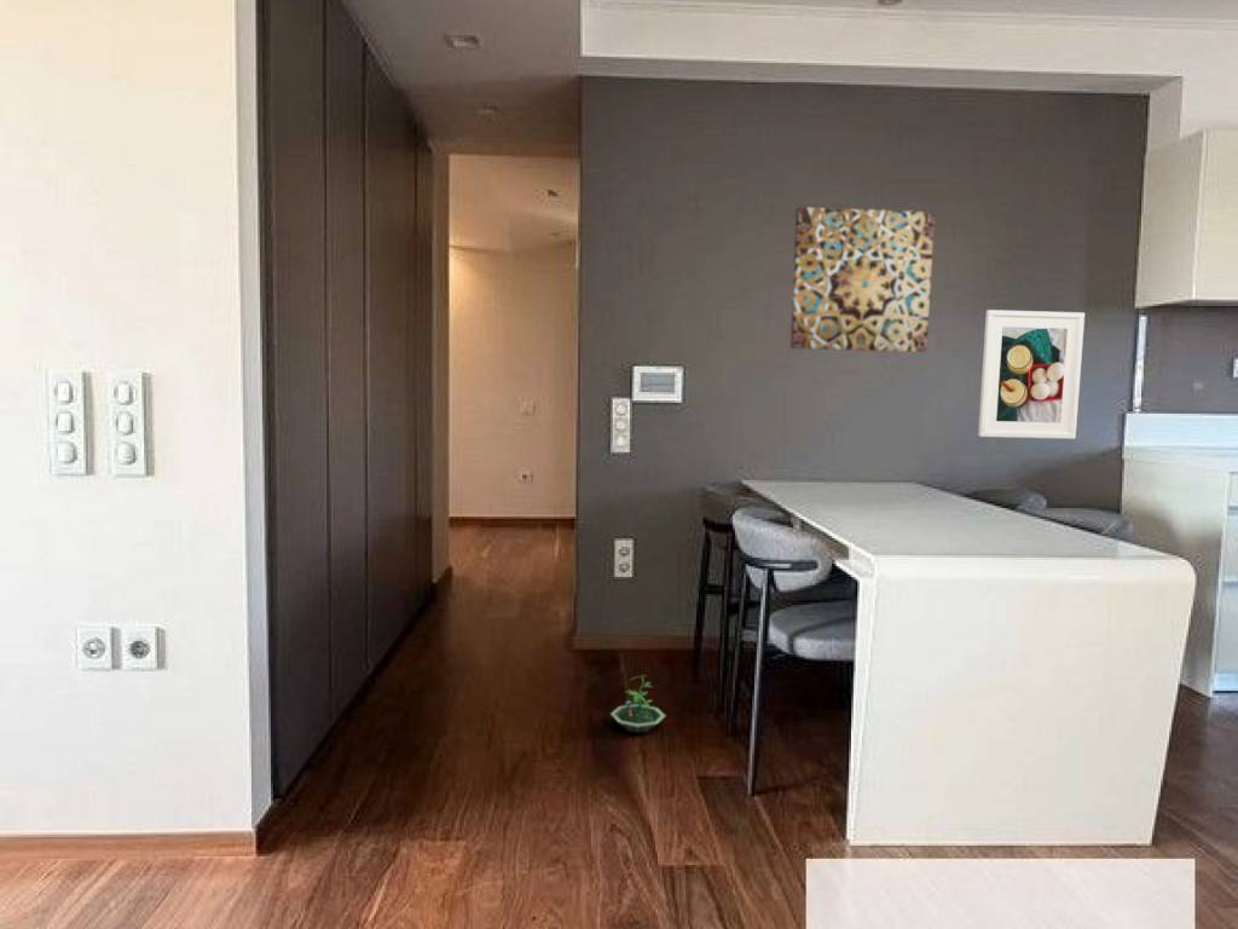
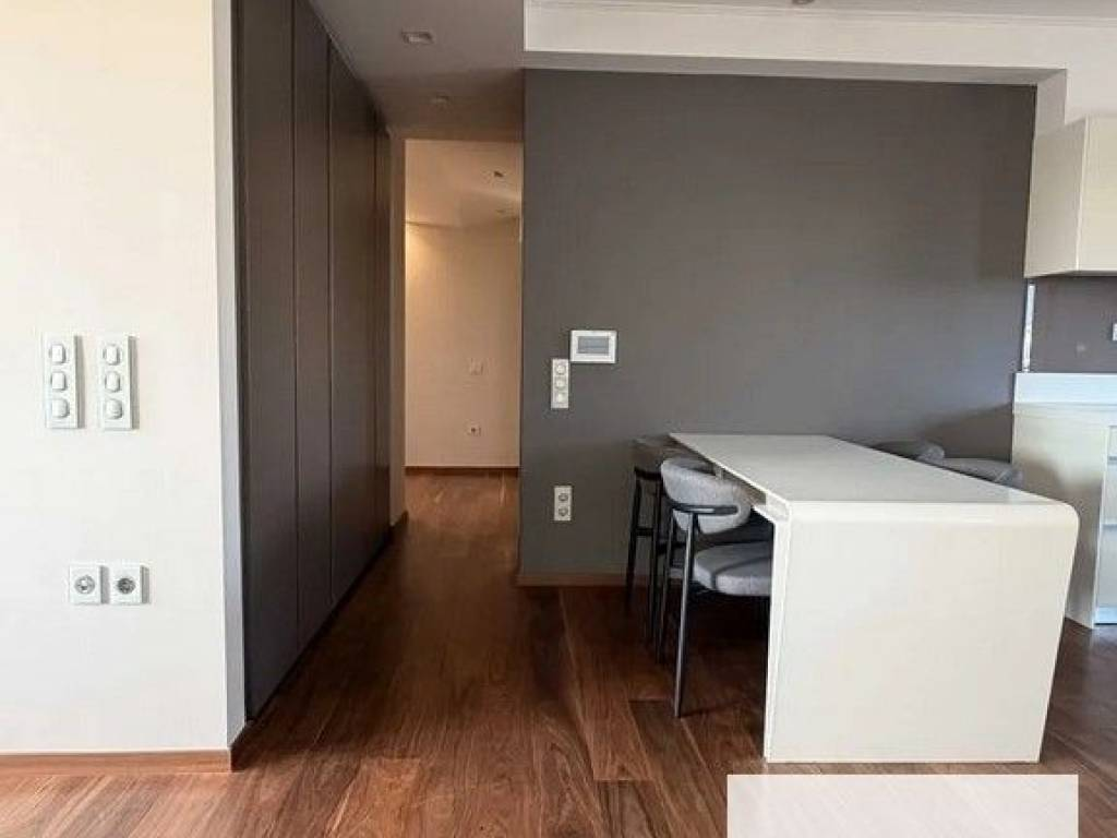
- terrarium [609,674,667,734]
- wall art [789,206,936,353]
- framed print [977,308,1086,440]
